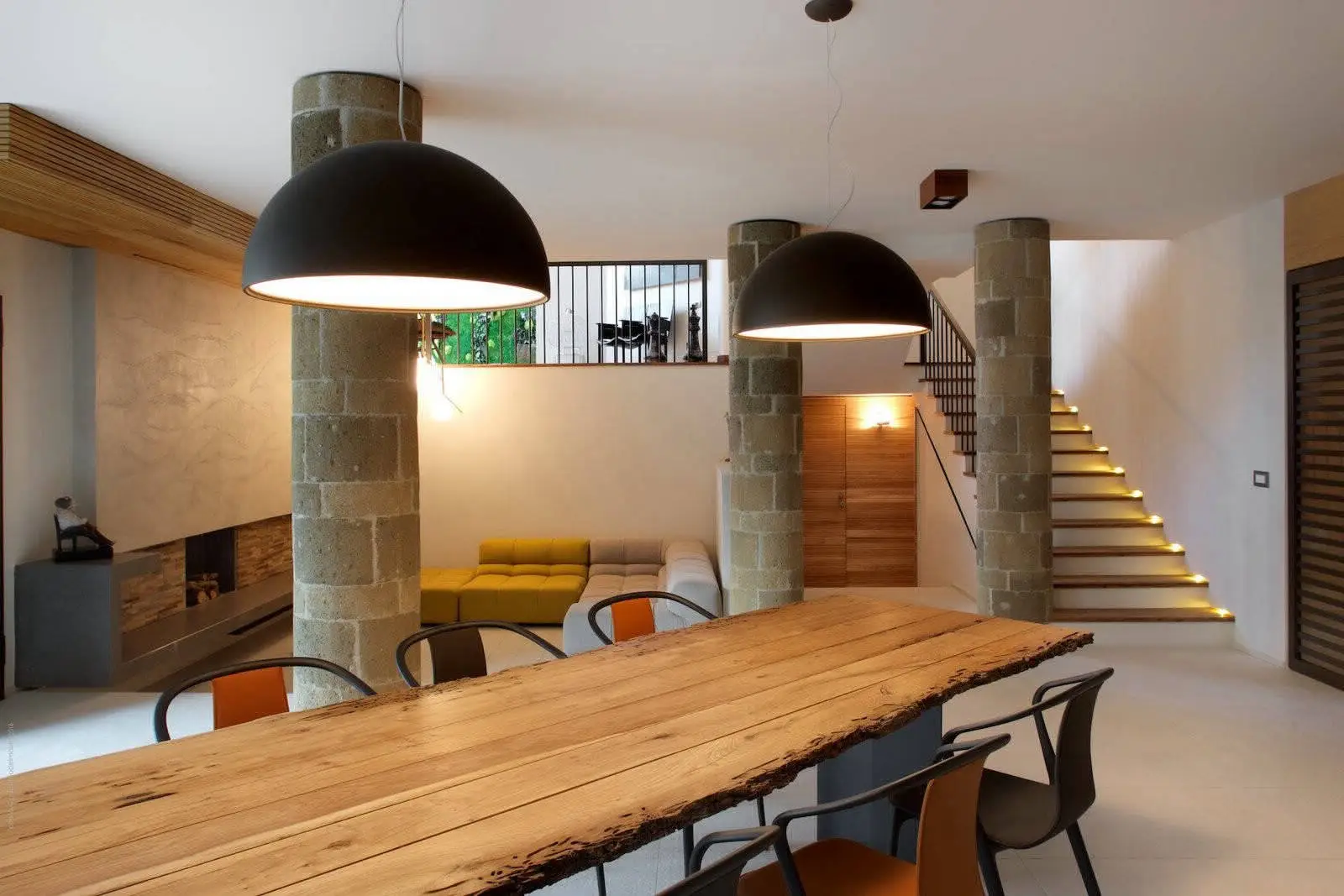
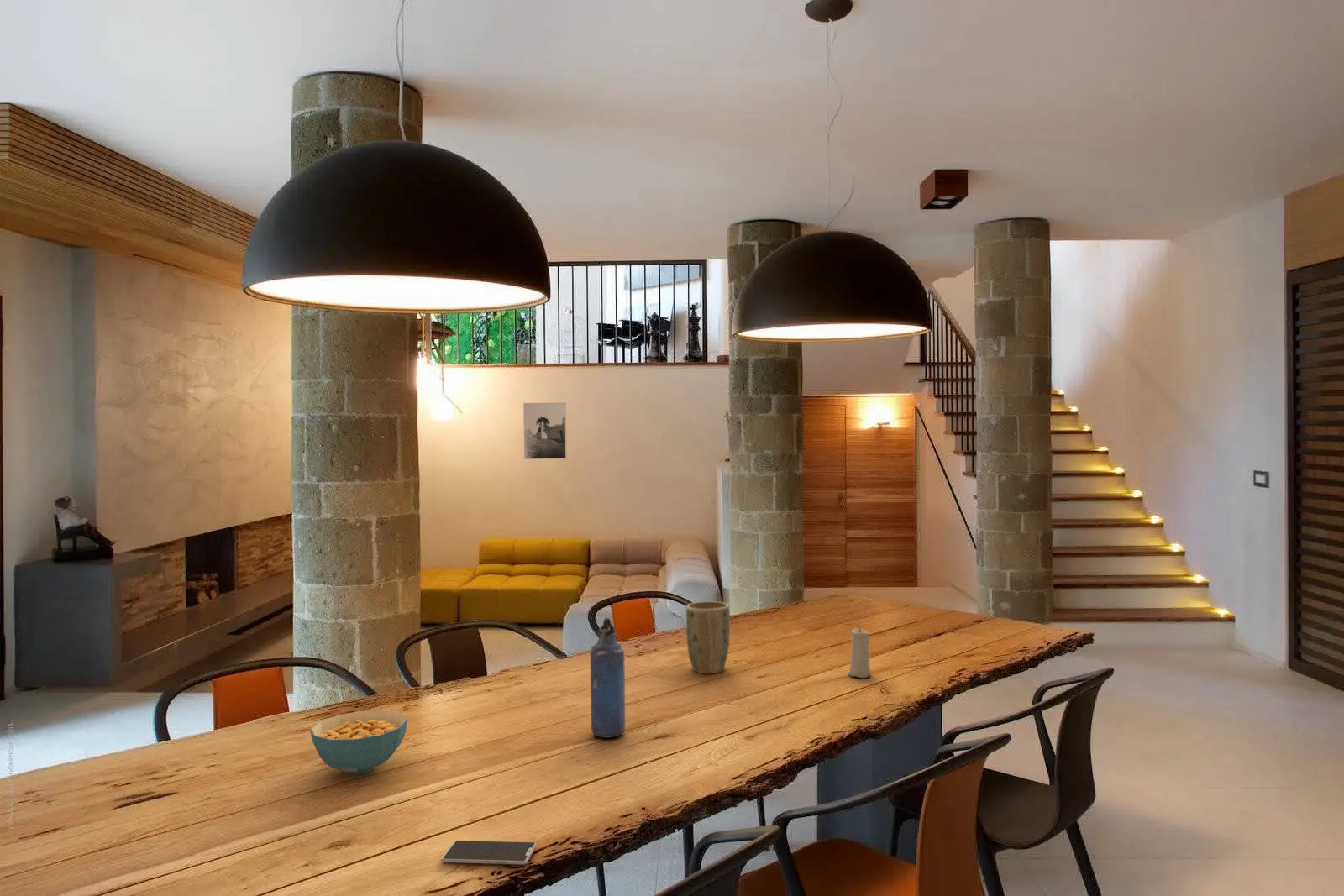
+ smartphone [440,840,537,865]
+ cereal bowl [309,710,408,774]
+ candle [848,624,872,679]
+ water bottle [590,617,626,739]
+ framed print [522,401,567,460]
+ plant pot [685,600,731,675]
